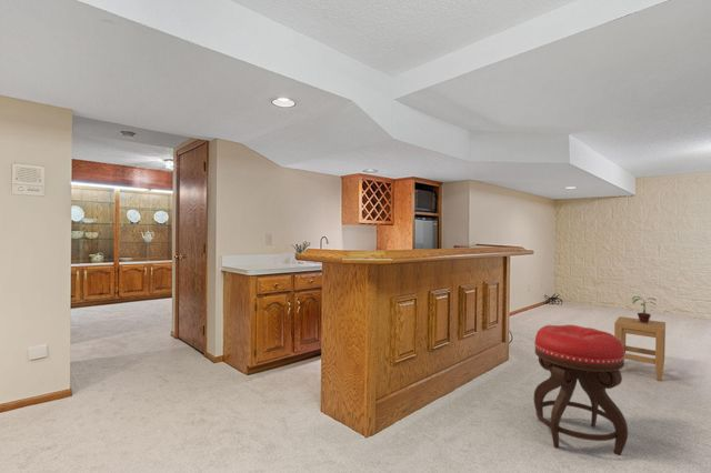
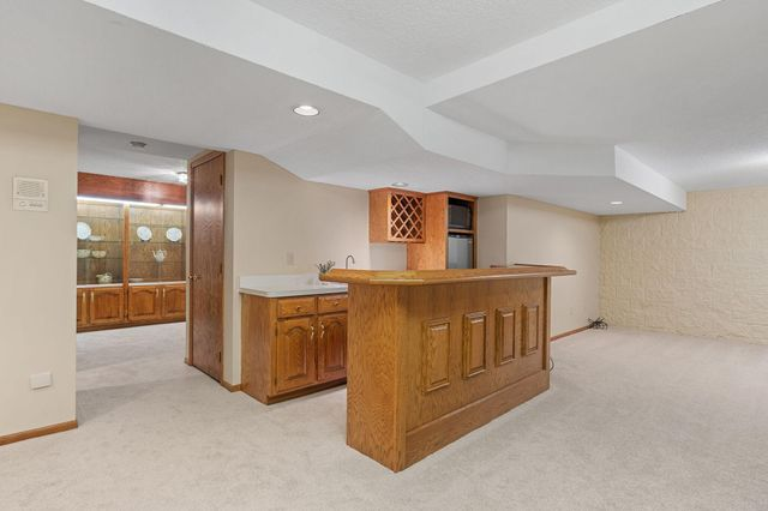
- stool [613,315,667,382]
- stool [533,324,629,456]
- potted plant [631,295,659,323]
